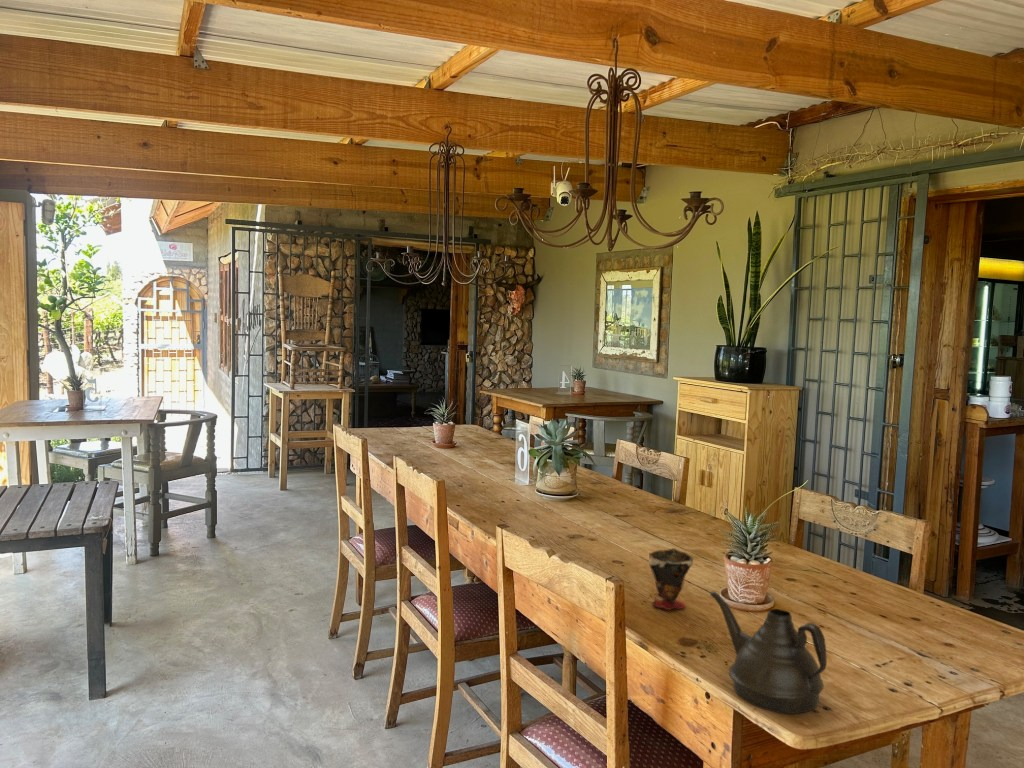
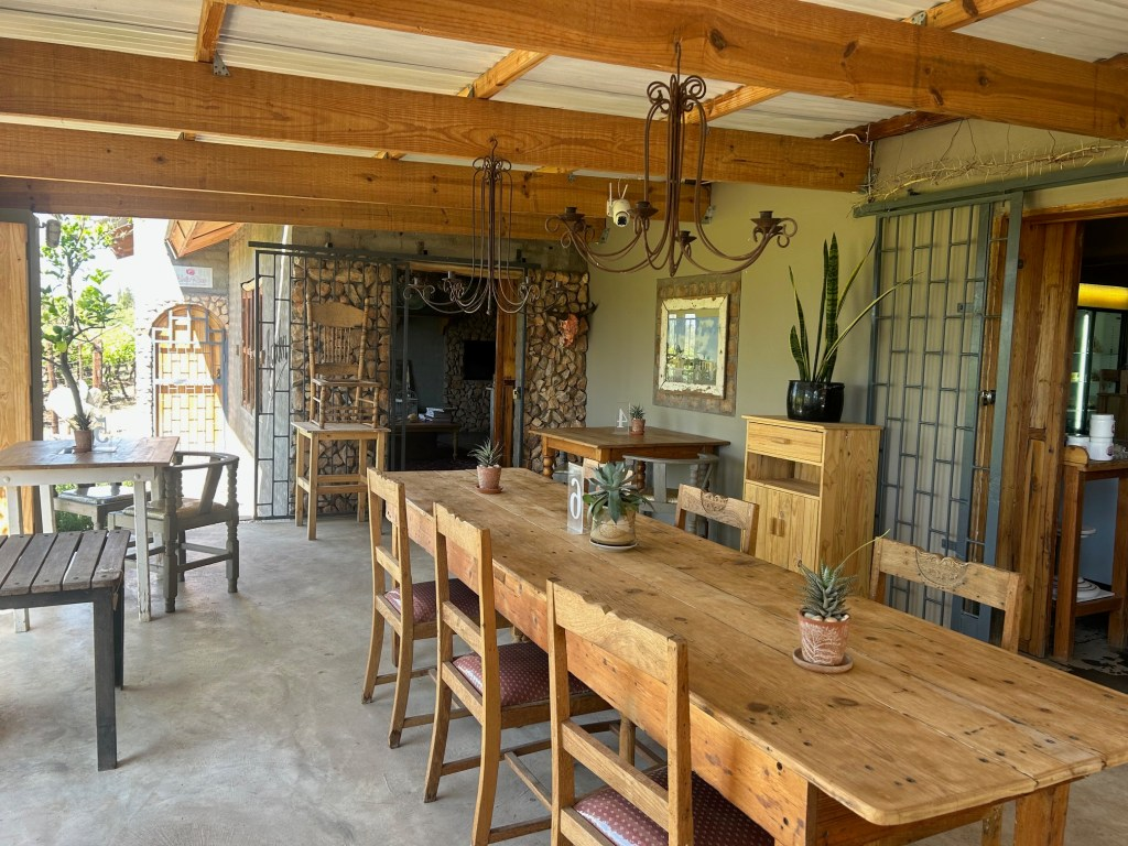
- teapot [709,590,828,715]
- cup [648,547,694,611]
